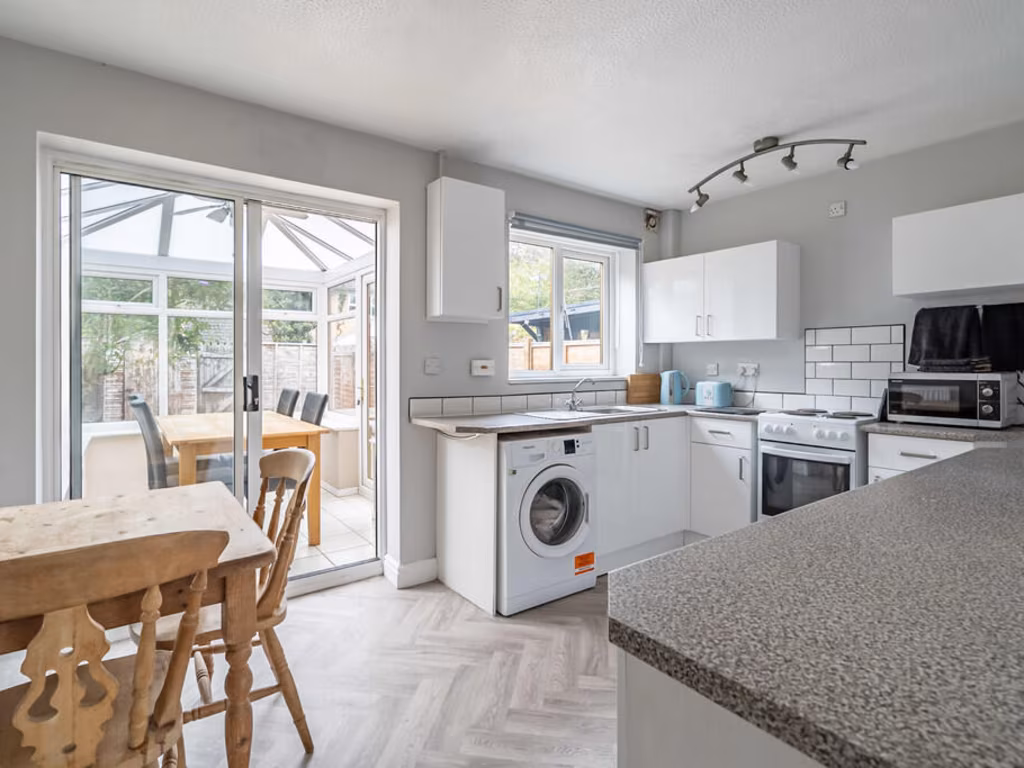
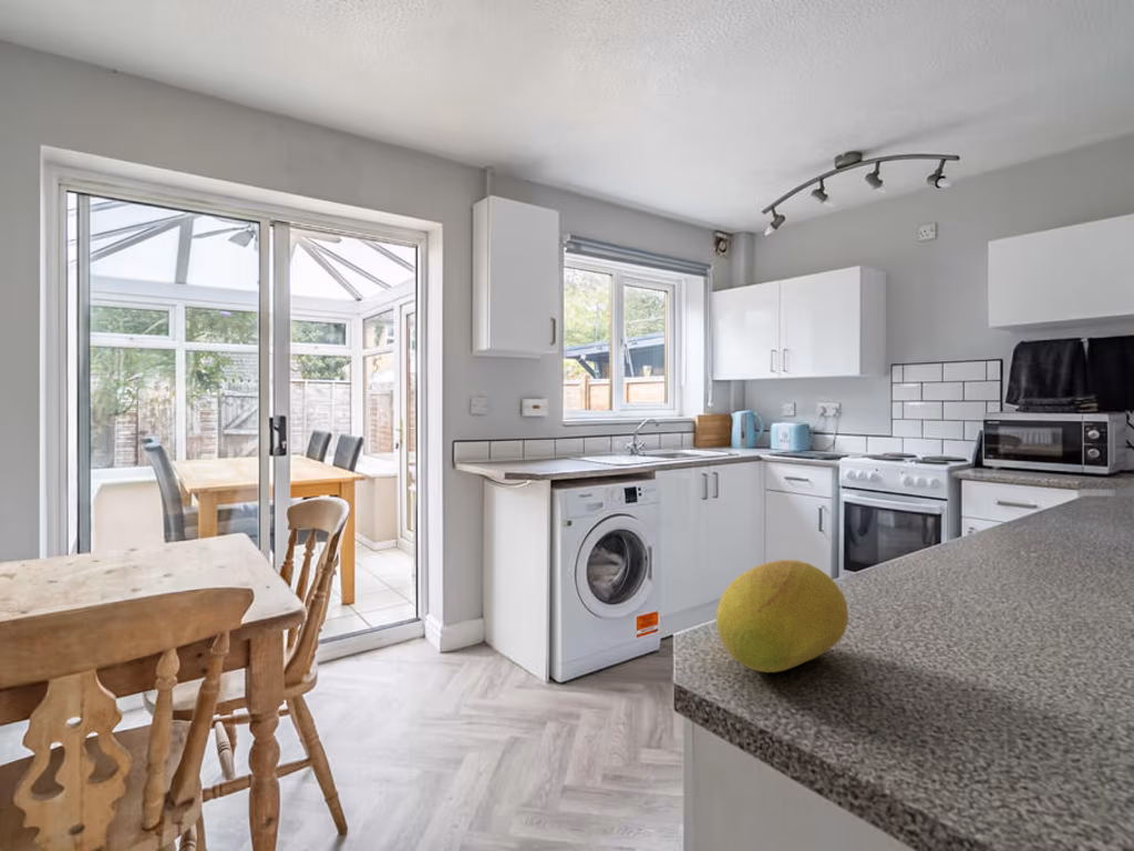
+ fruit [715,558,849,674]
